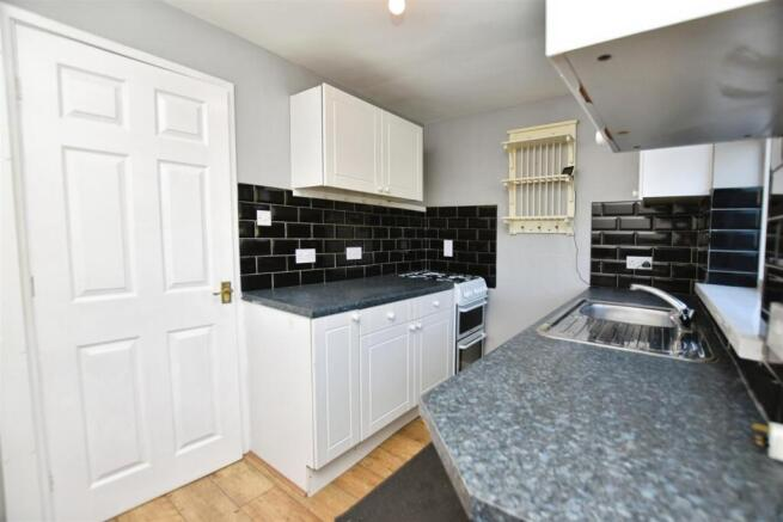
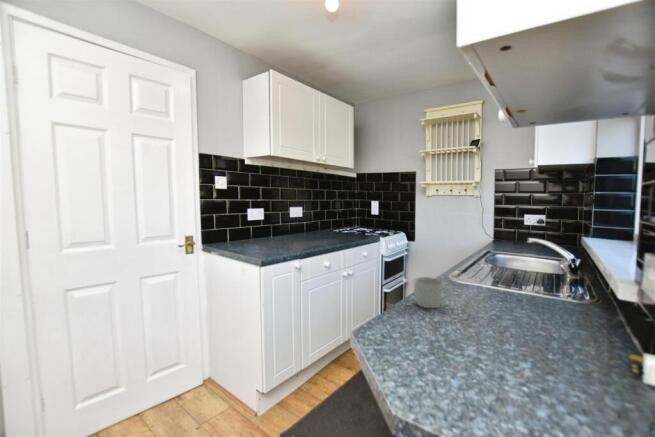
+ mug [413,276,454,309]
